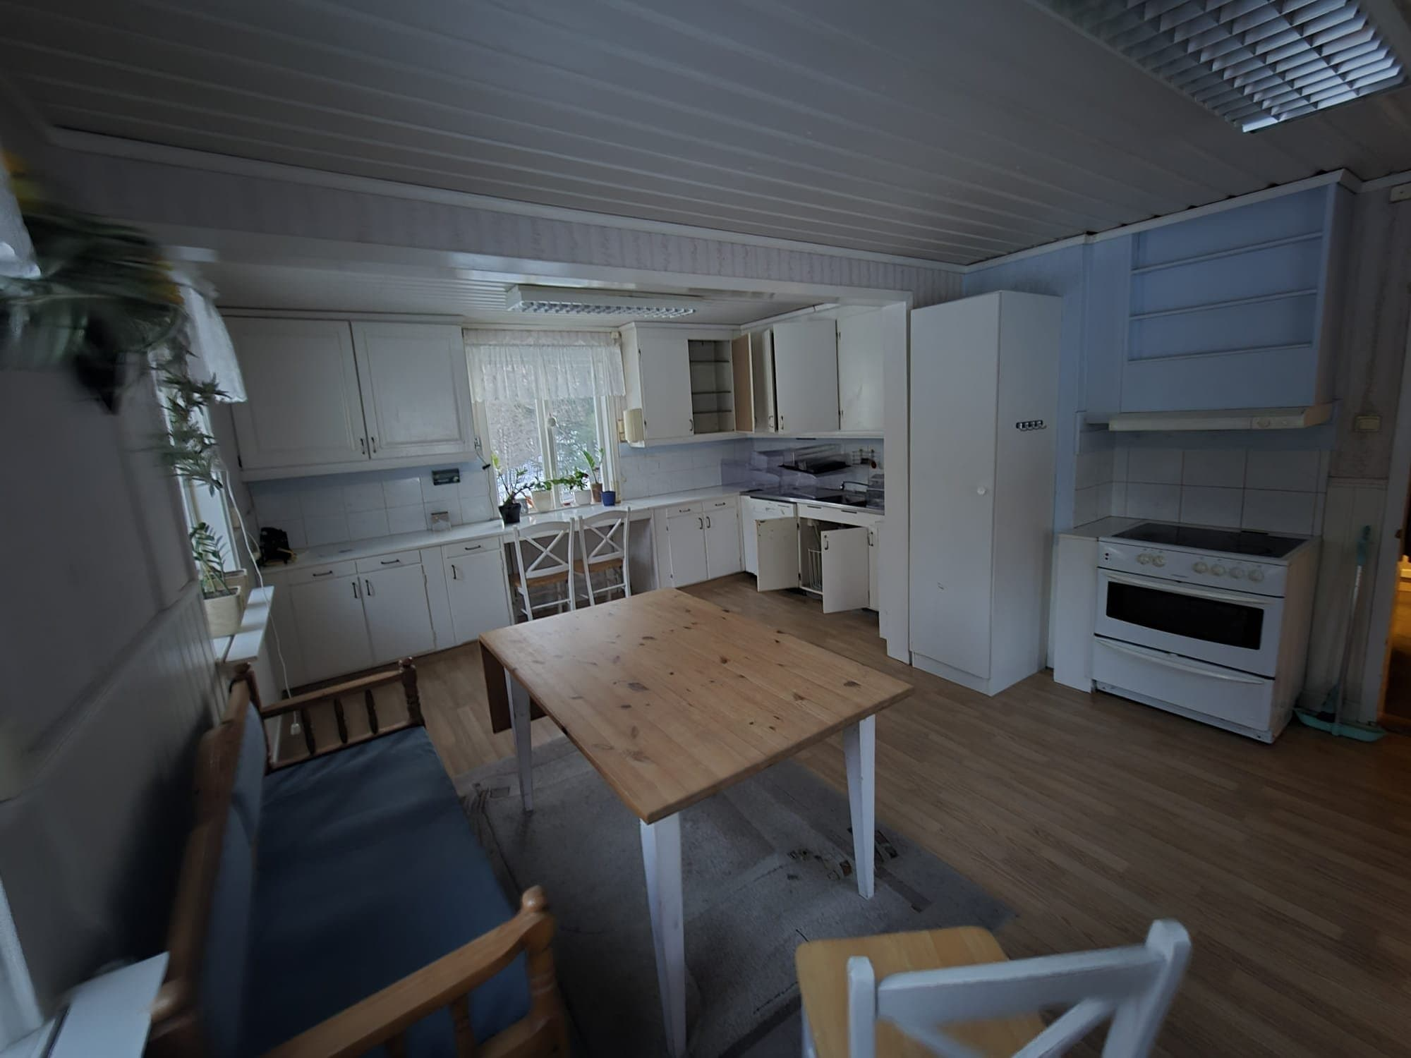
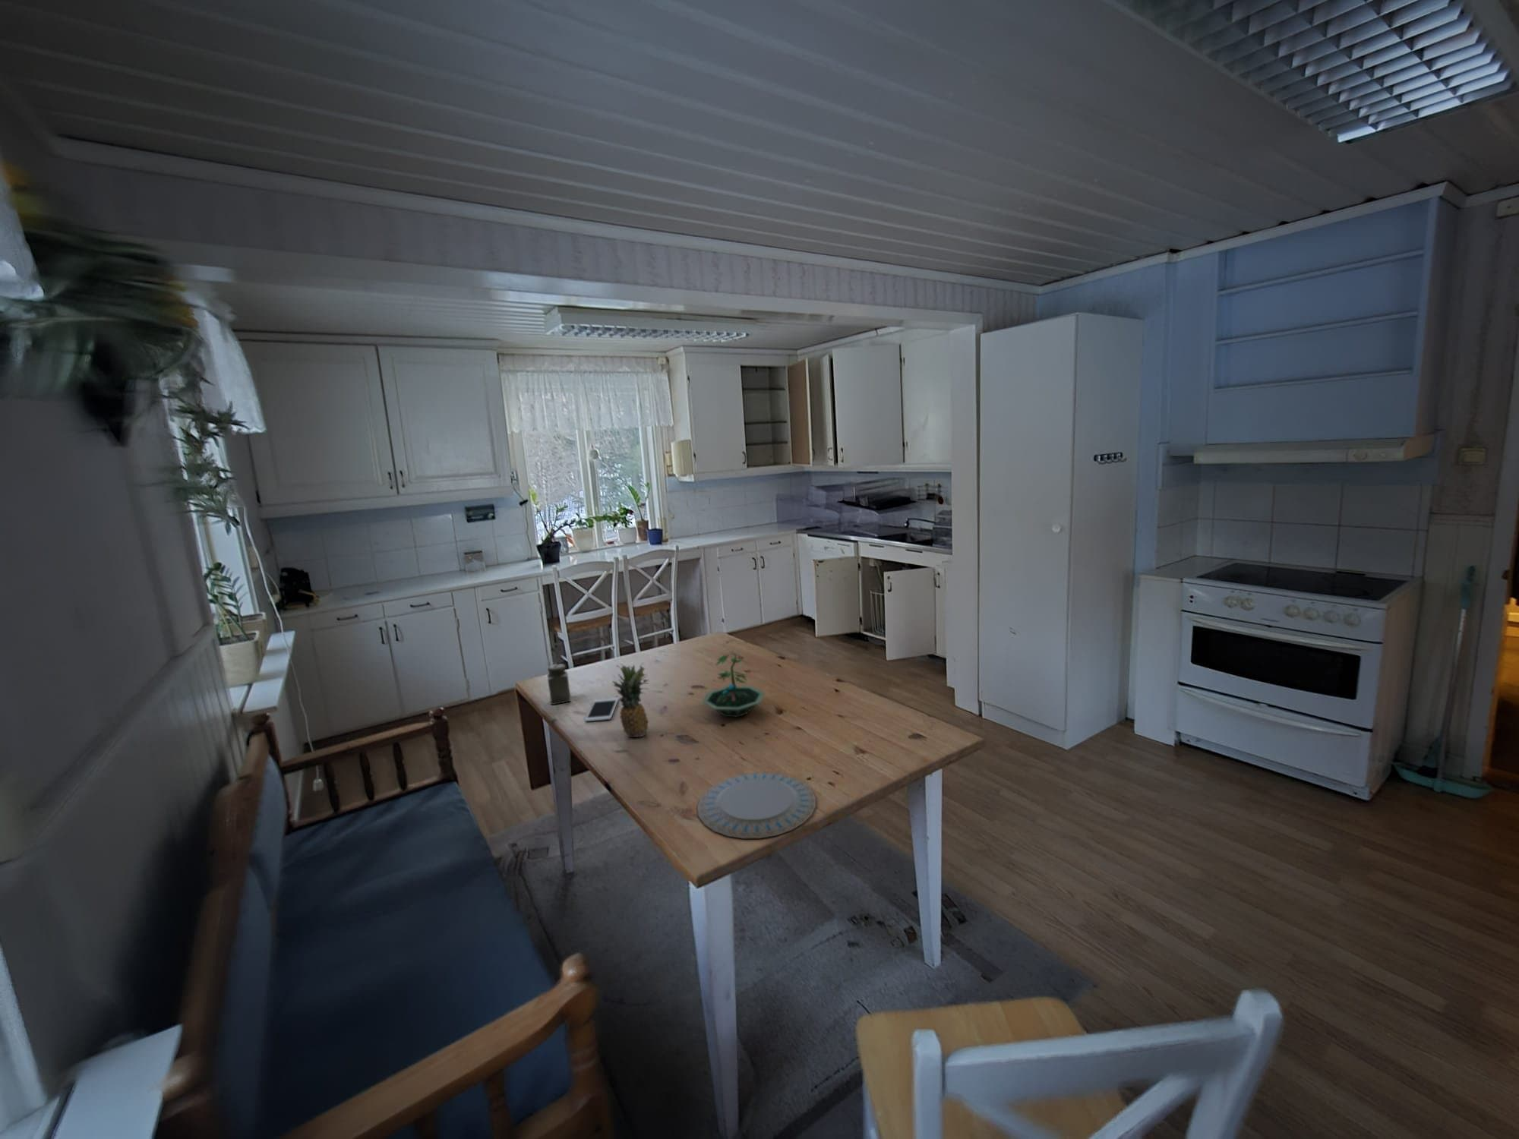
+ fruit [611,664,649,738]
+ cell phone [584,698,620,723]
+ chinaware [696,772,817,839]
+ terrarium [701,650,765,718]
+ salt shaker [547,663,572,706]
